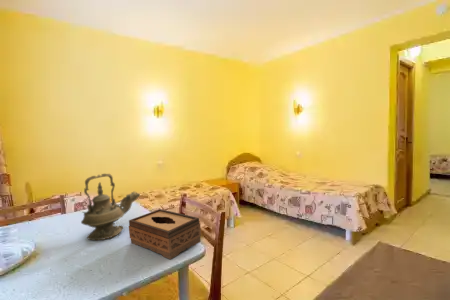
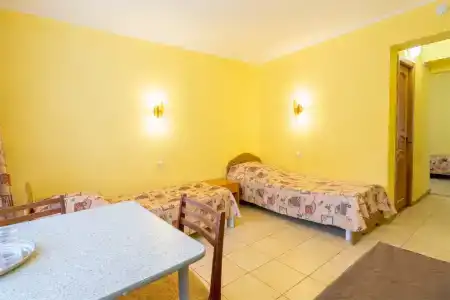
- tissue box [128,208,202,260]
- teapot [80,173,141,241]
